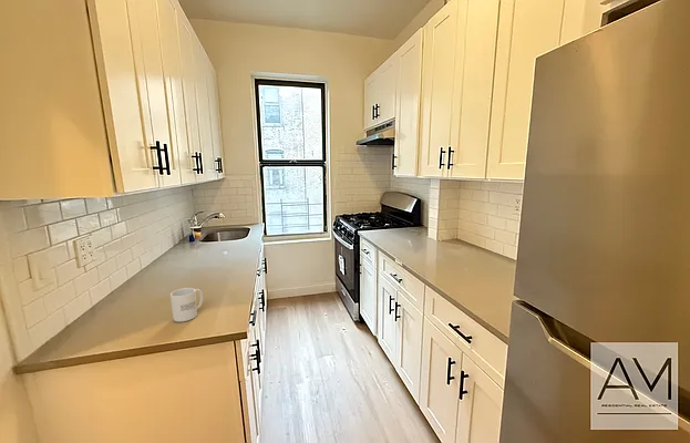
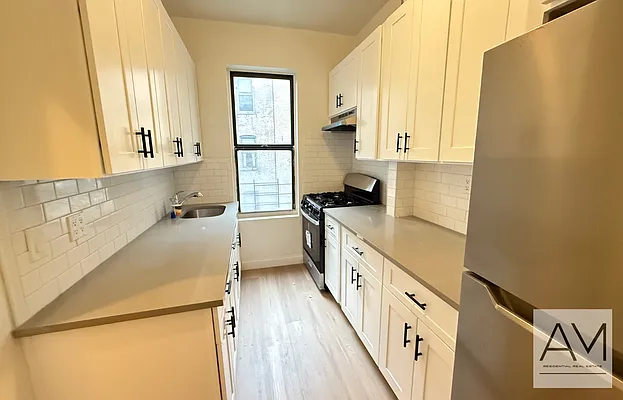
- mug [169,287,204,322]
